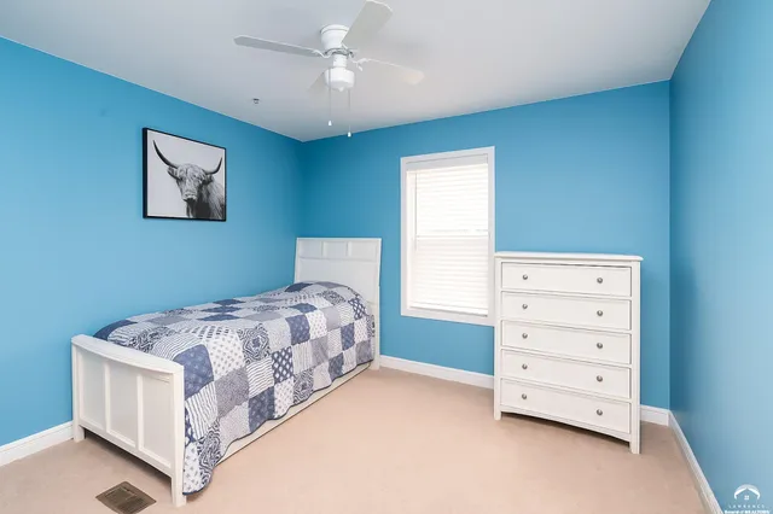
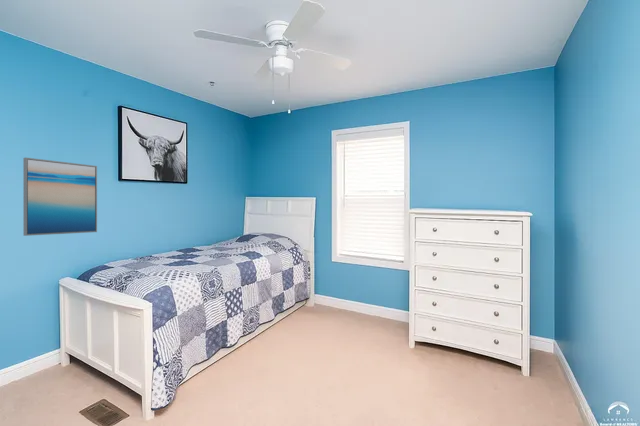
+ wall art [22,157,98,237]
